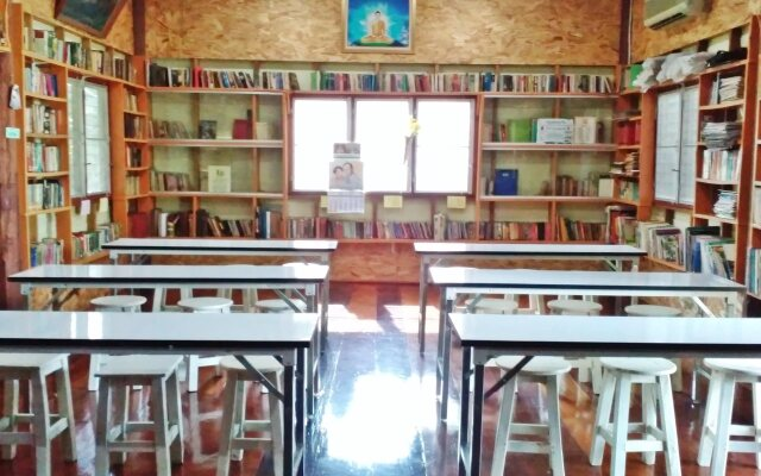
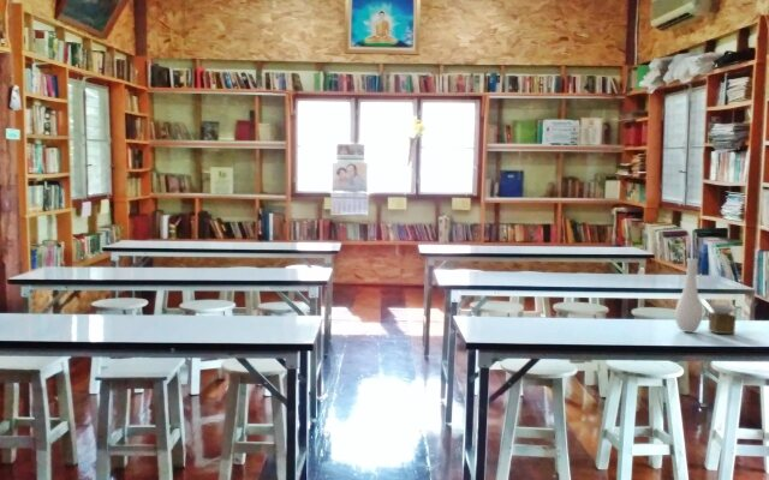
+ vase [674,257,738,335]
